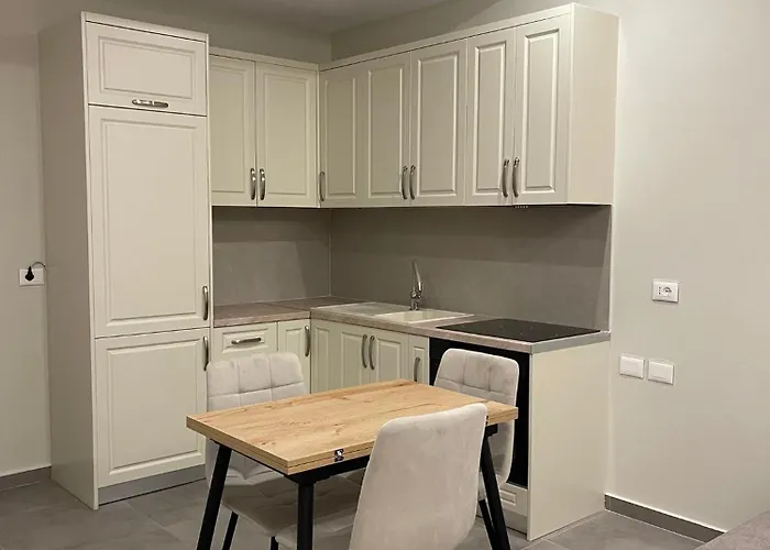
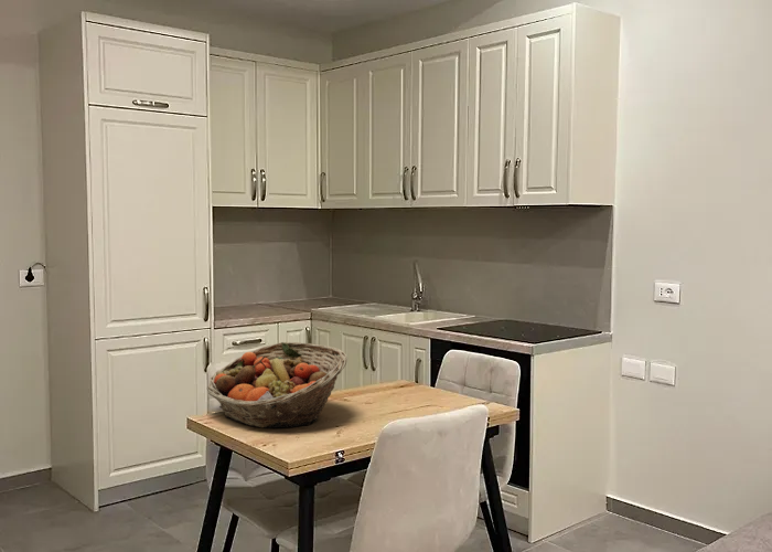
+ fruit basket [206,341,349,429]
